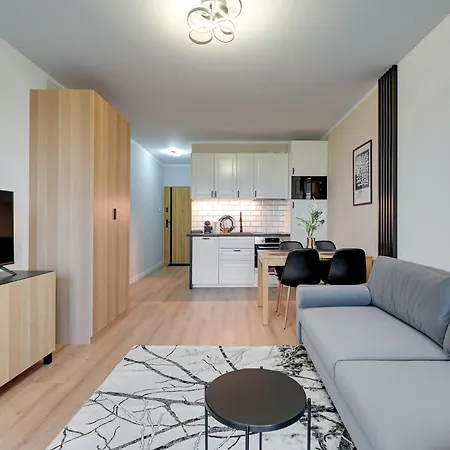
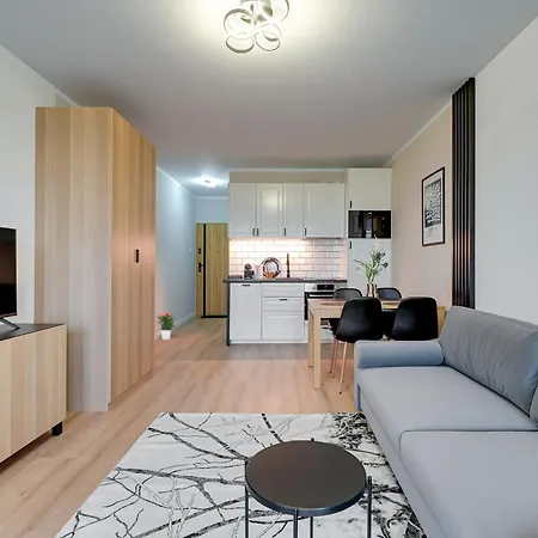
+ potted flower [155,311,177,341]
